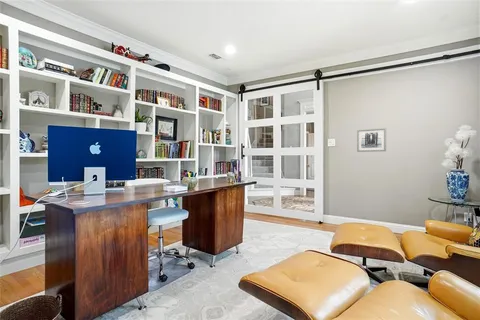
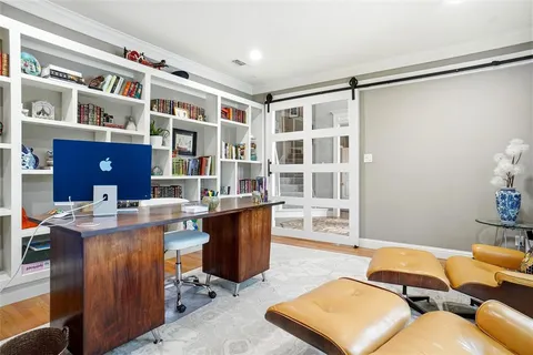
- wall art [356,127,387,153]
